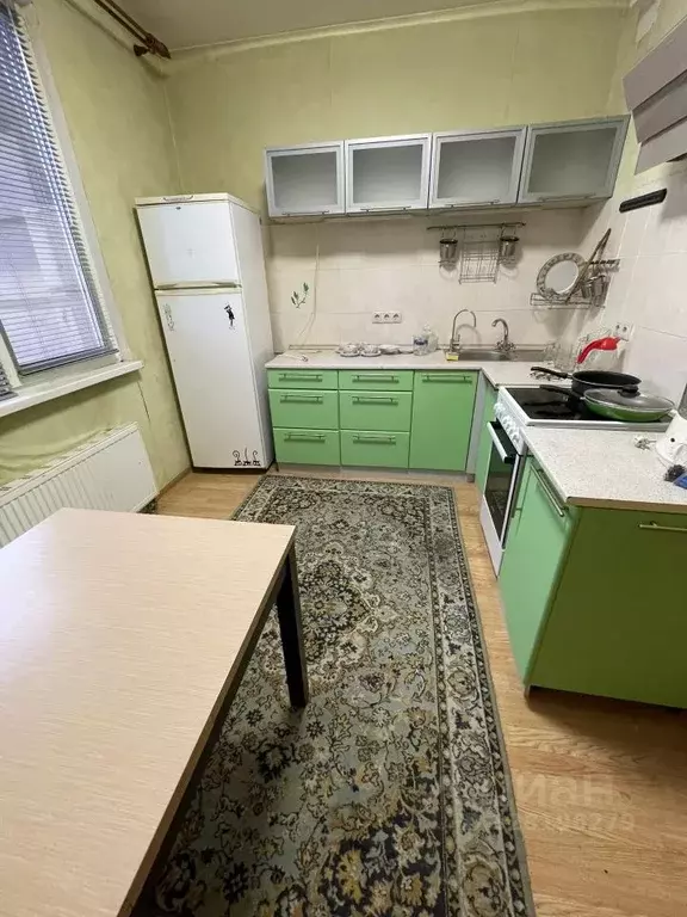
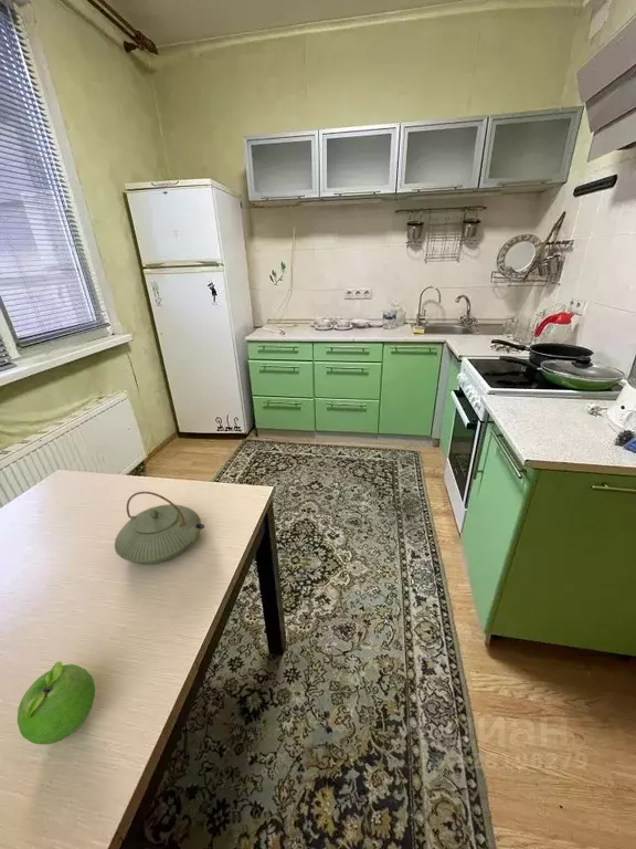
+ teapot [114,491,205,565]
+ fruit [17,660,96,745]
